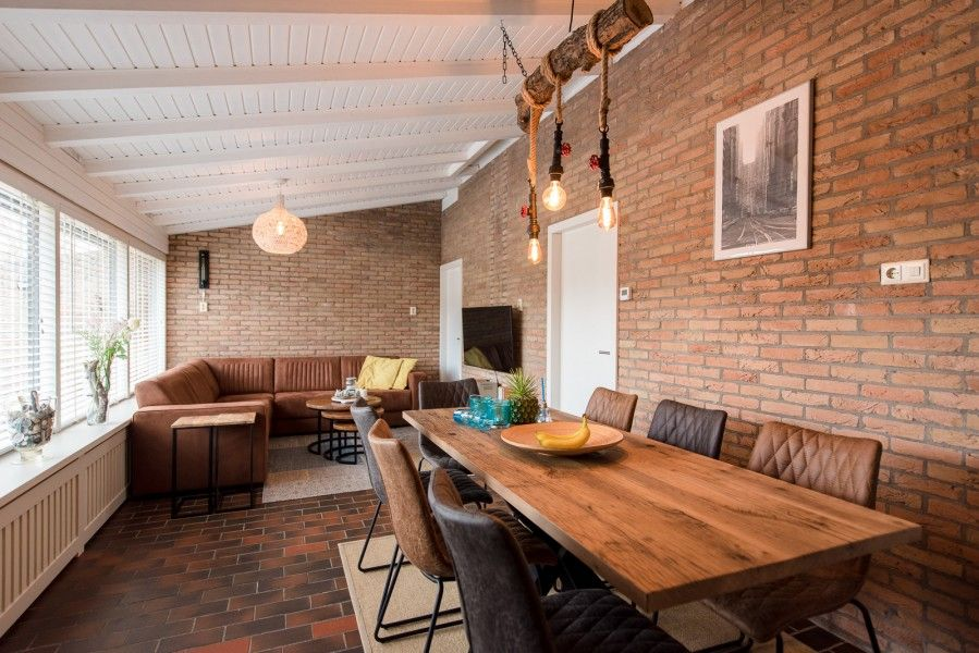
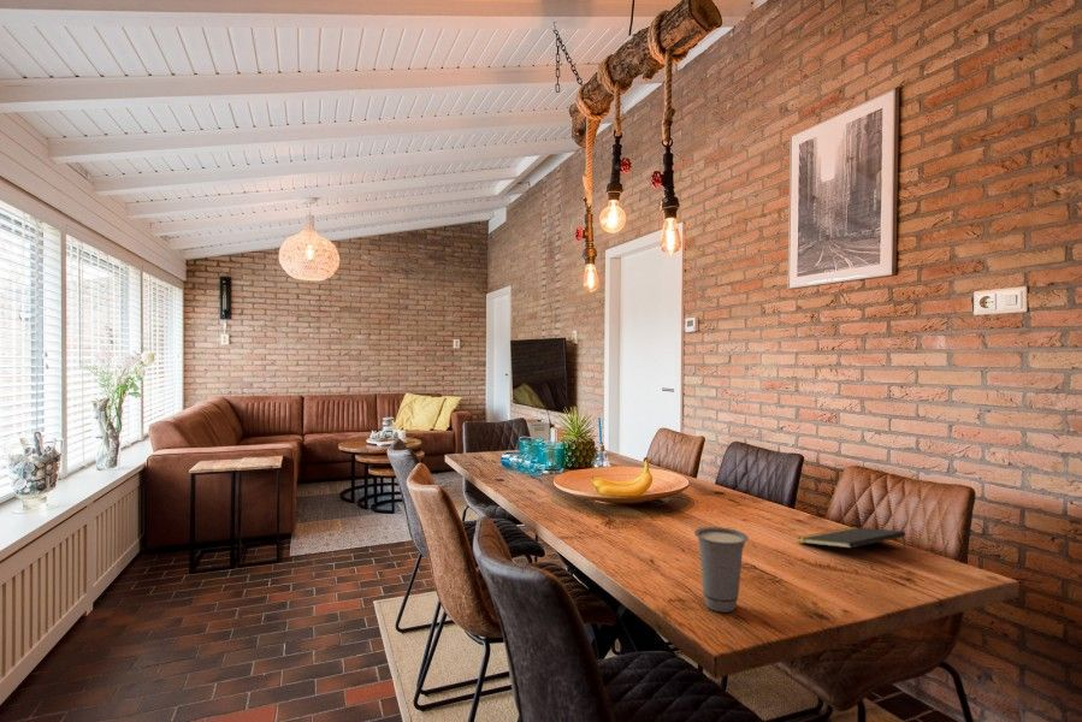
+ cup [693,526,750,614]
+ notepad [796,526,907,549]
